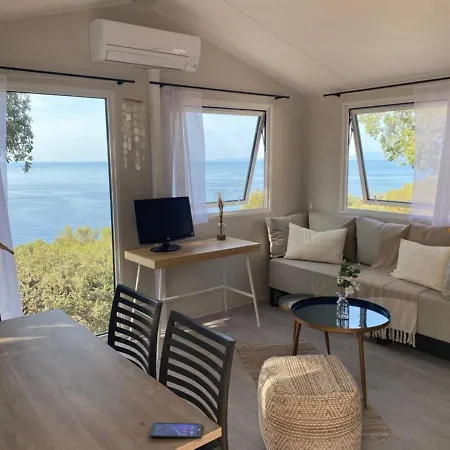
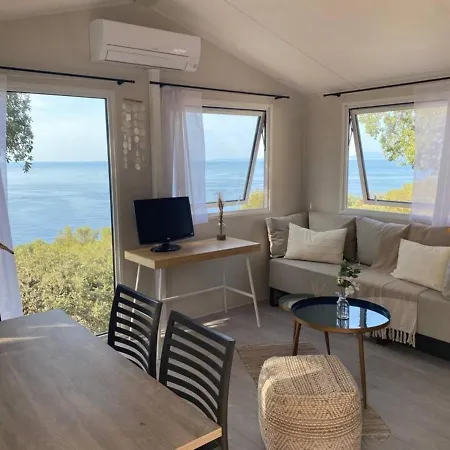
- smartphone [148,421,204,439]
